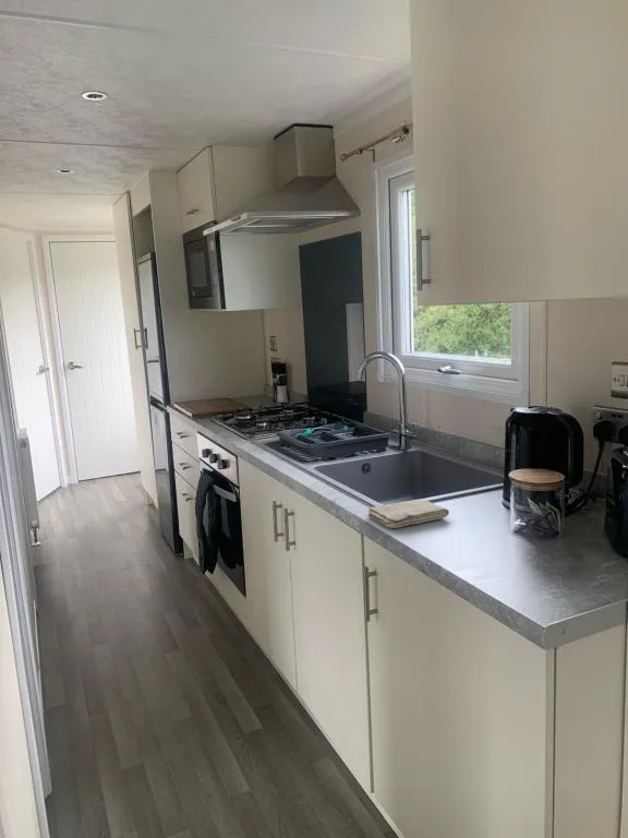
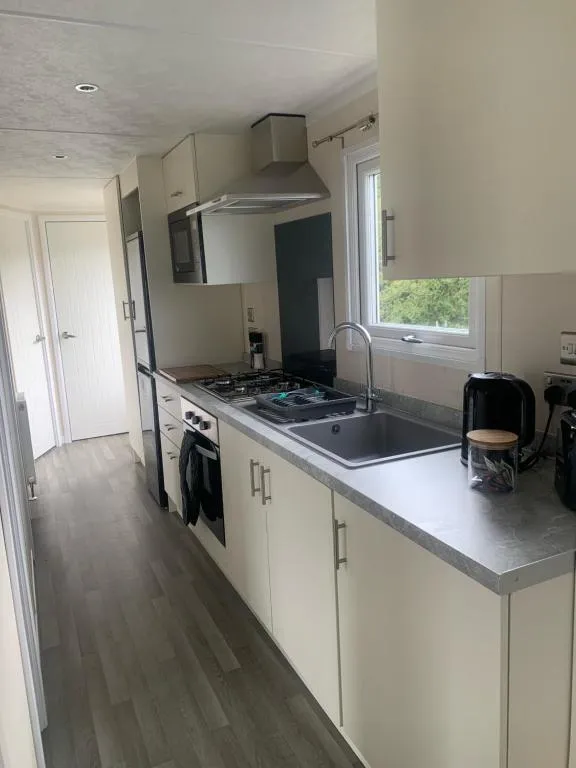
- washcloth [367,498,450,529]
